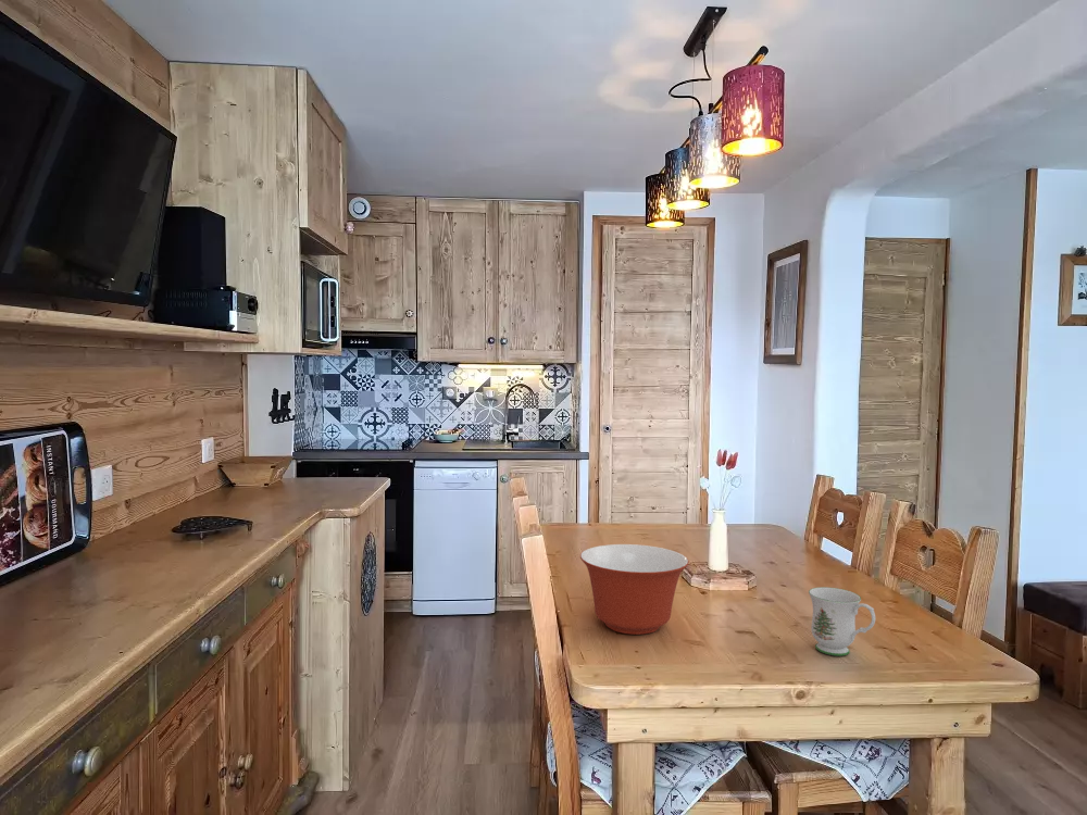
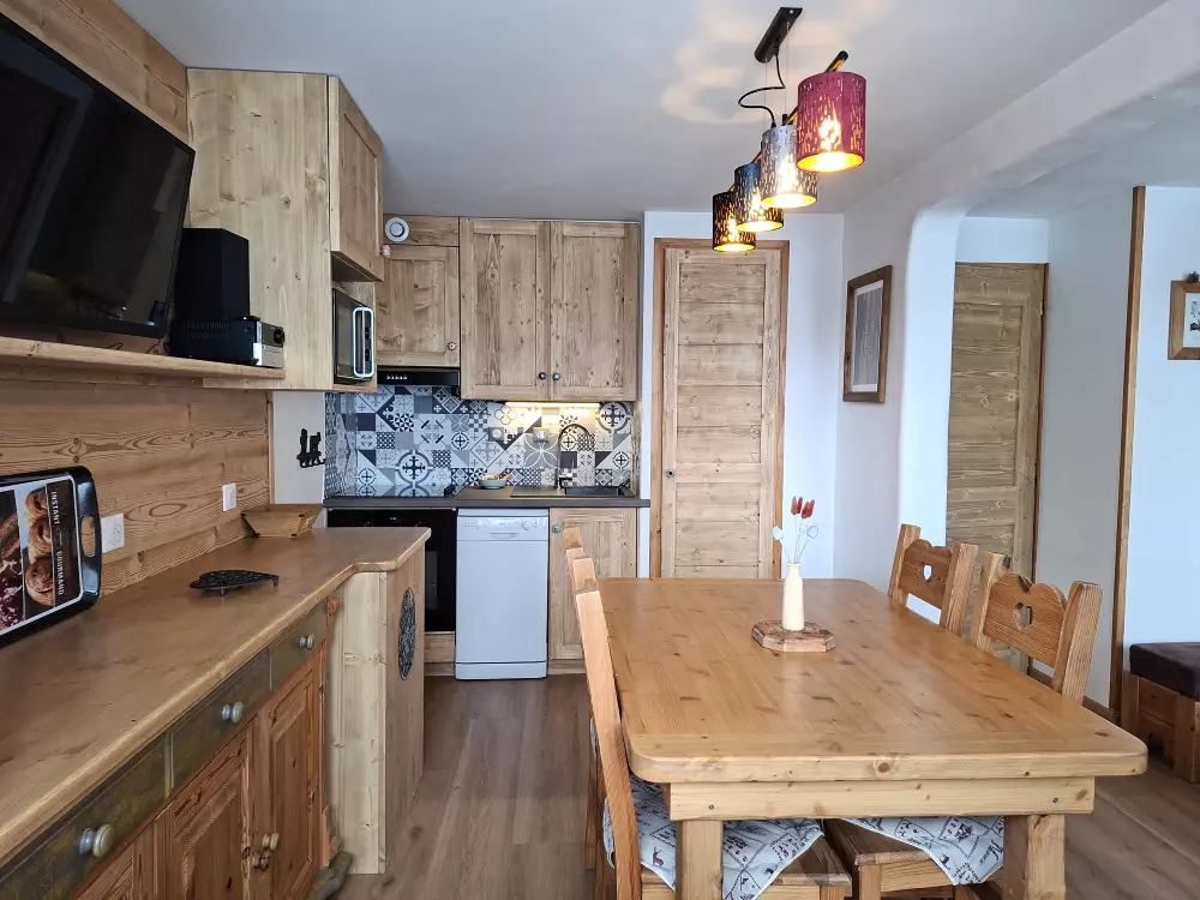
- mixing bowl [579,543,690,636]
- mug [808,586,876,657]
